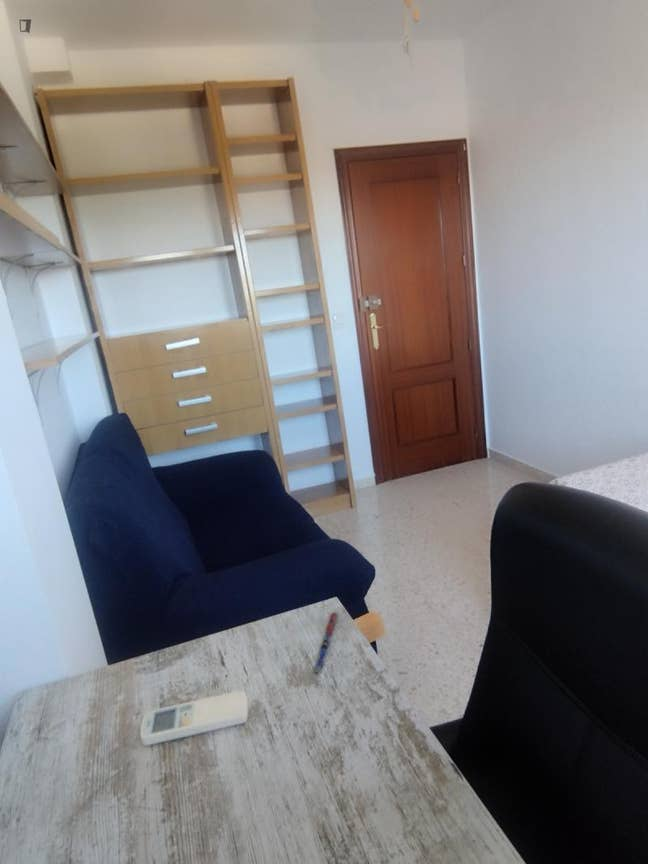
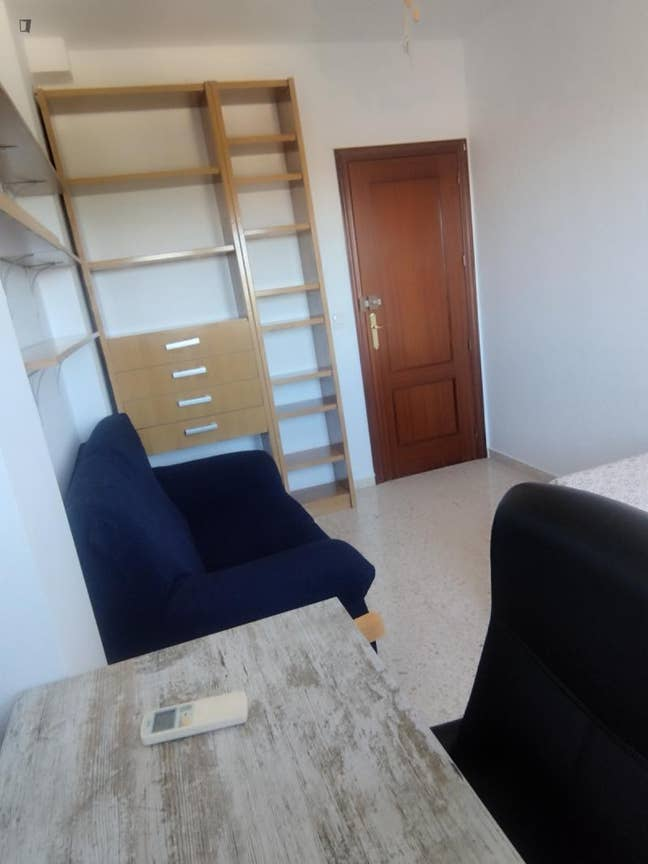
- pen [312,611,339,675]
